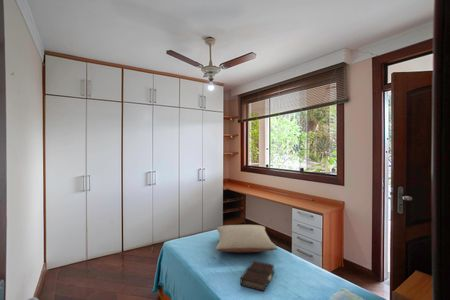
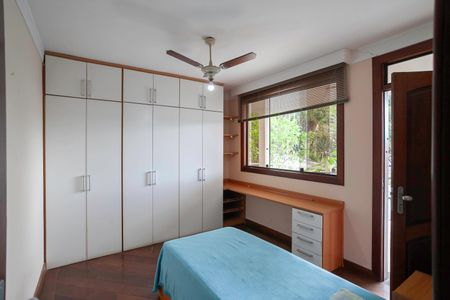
- book [240,260,275,293]
- pillow [215,224,278,253]
